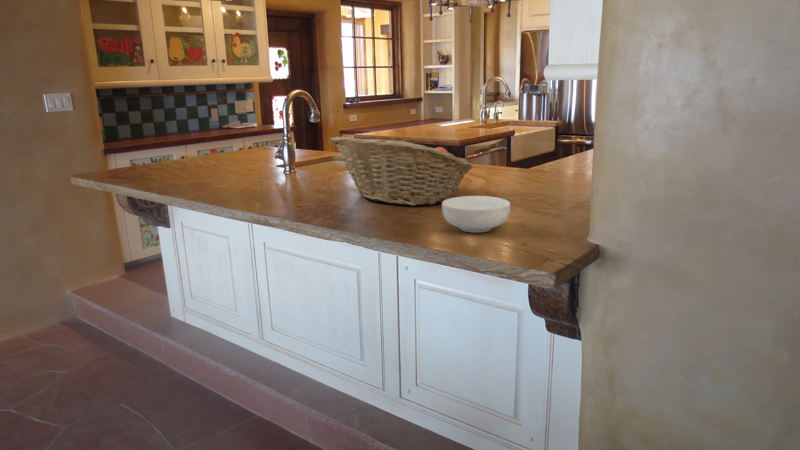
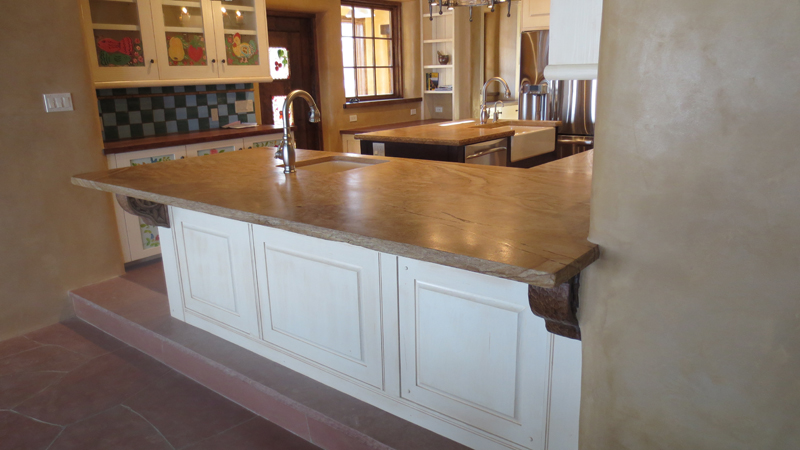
- fruit basket [330,136,474,207]
- cereal bowl [441,195,511,234]
